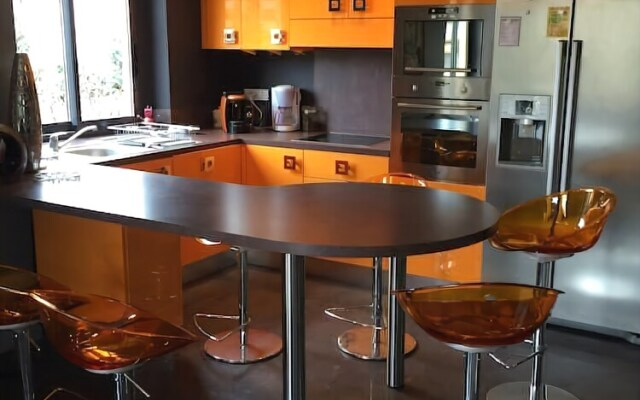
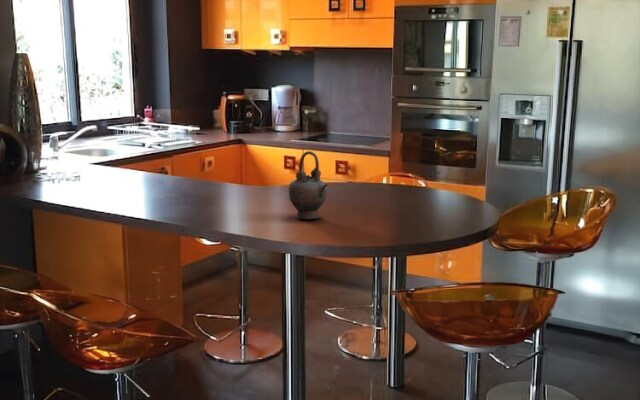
+ teapot [287,150,329,220]
